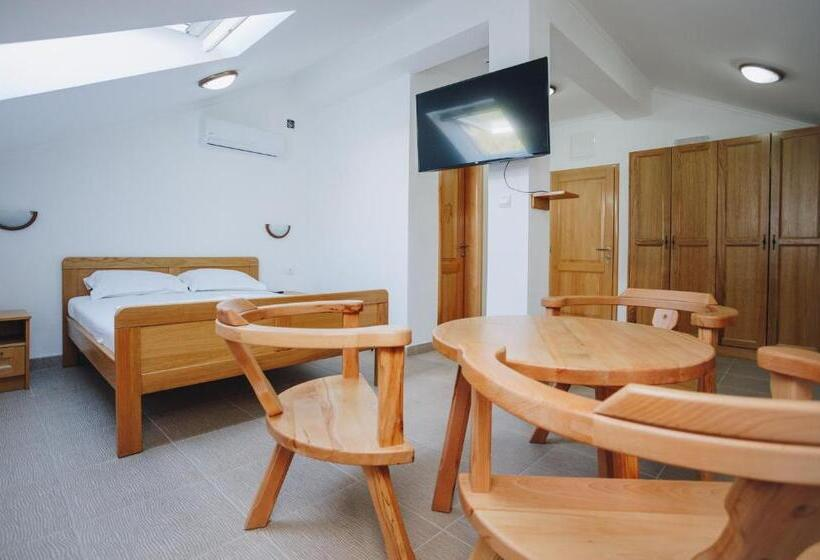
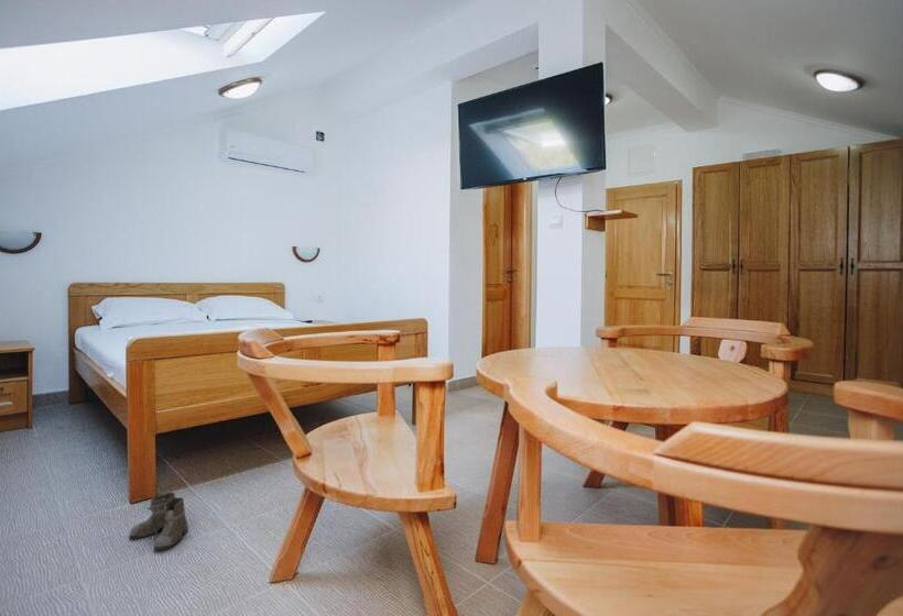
+ boots [128,491,192,552]
